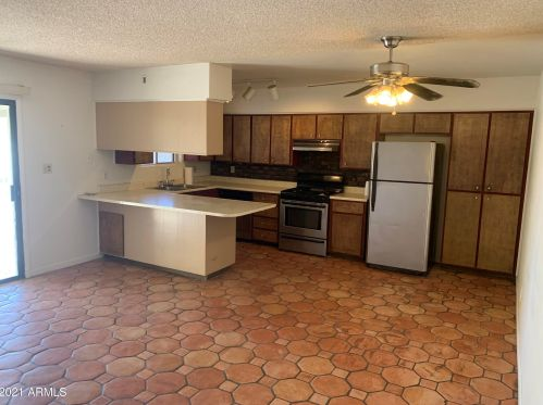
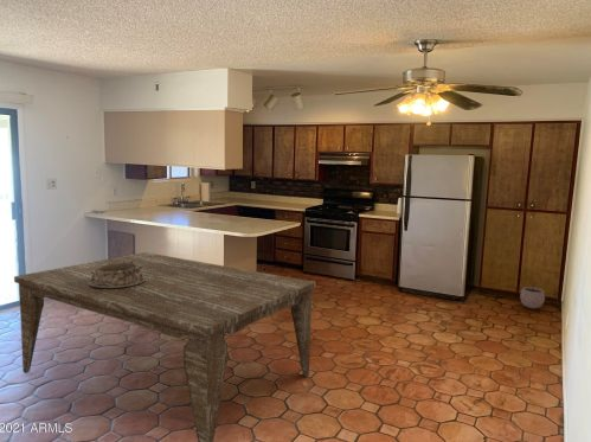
+ dining table [13,251,317,442]
+ plant pot [519,281,546,309]
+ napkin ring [89,261,146,289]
